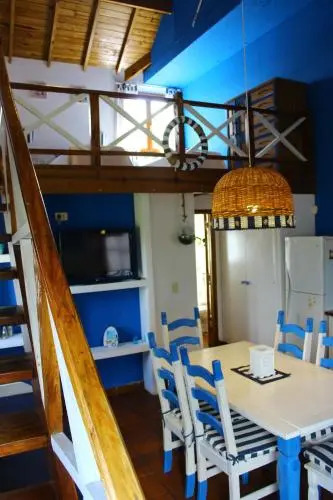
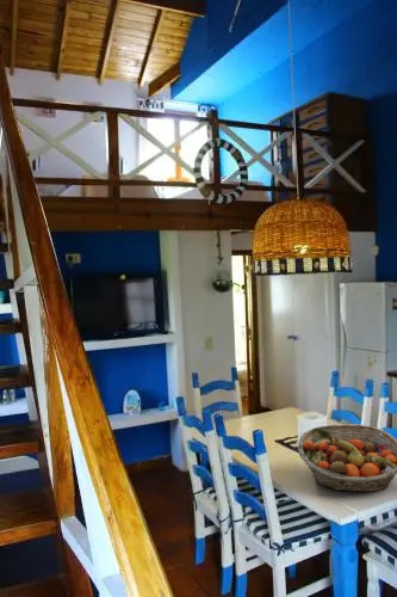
+ fruit basket [297,423,397,493]
